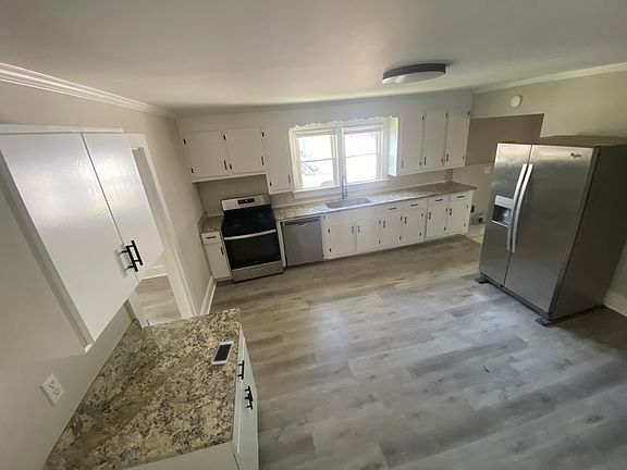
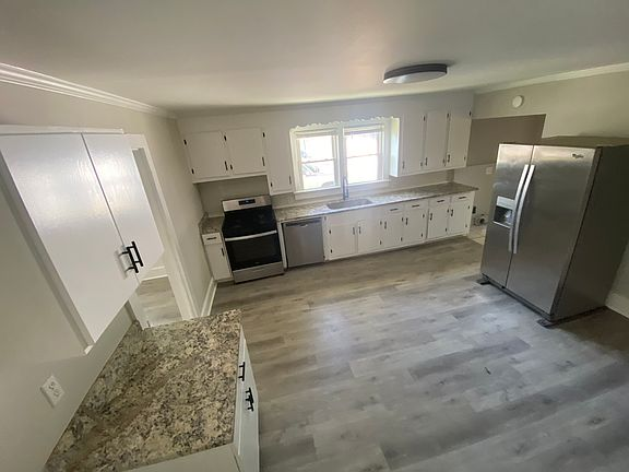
- cell phone [211,341,235,366]
